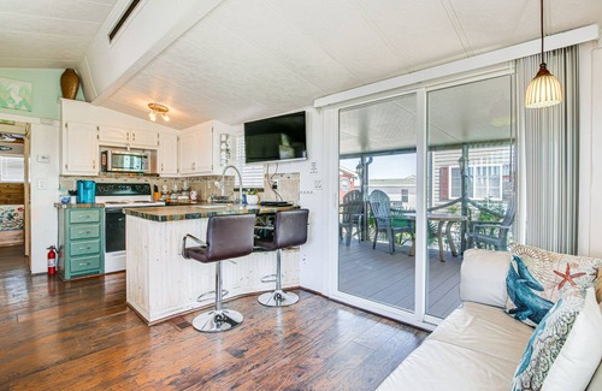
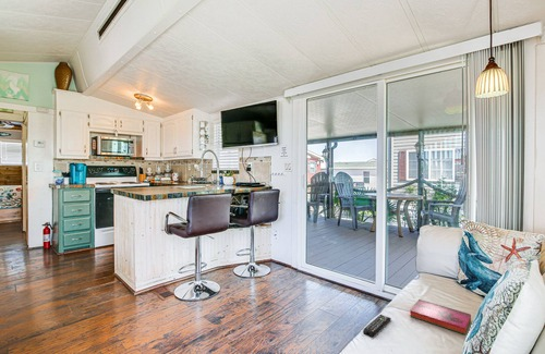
+ hardback book [409,298,472,335]
+ remote control [362,314,392,339]
